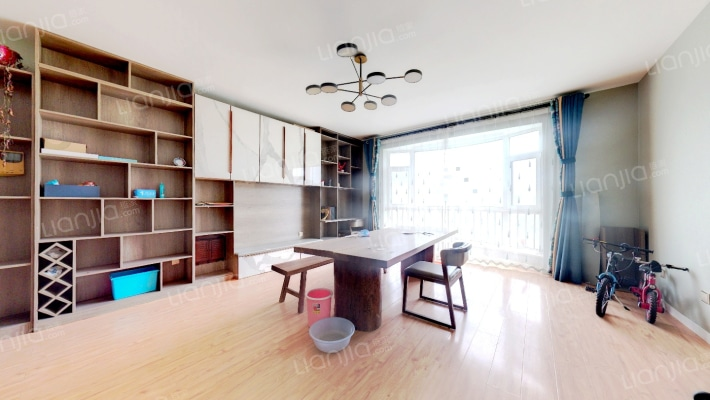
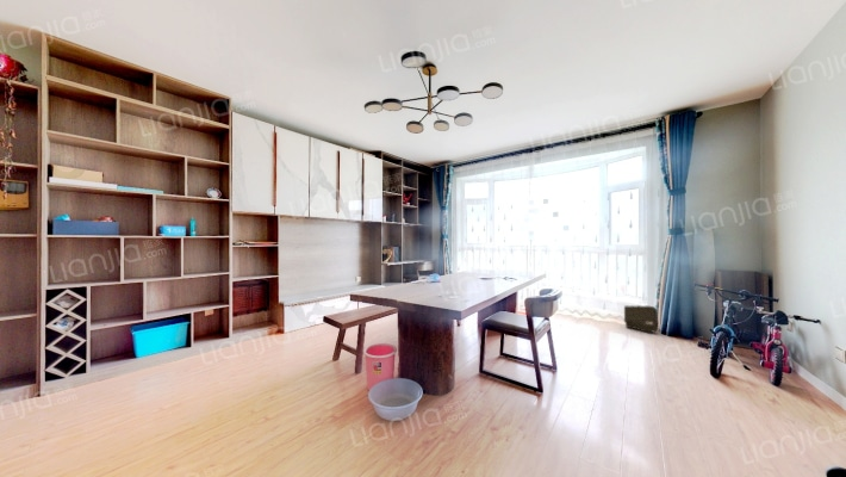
+ rock [623,304,659,333]
